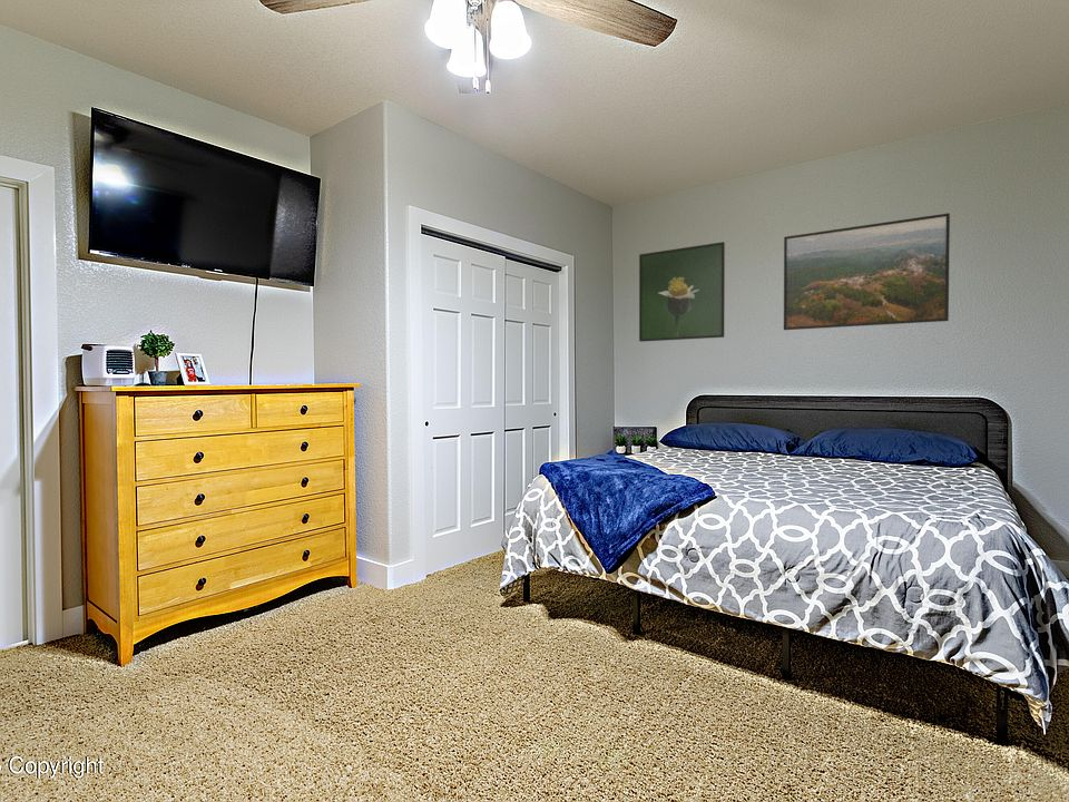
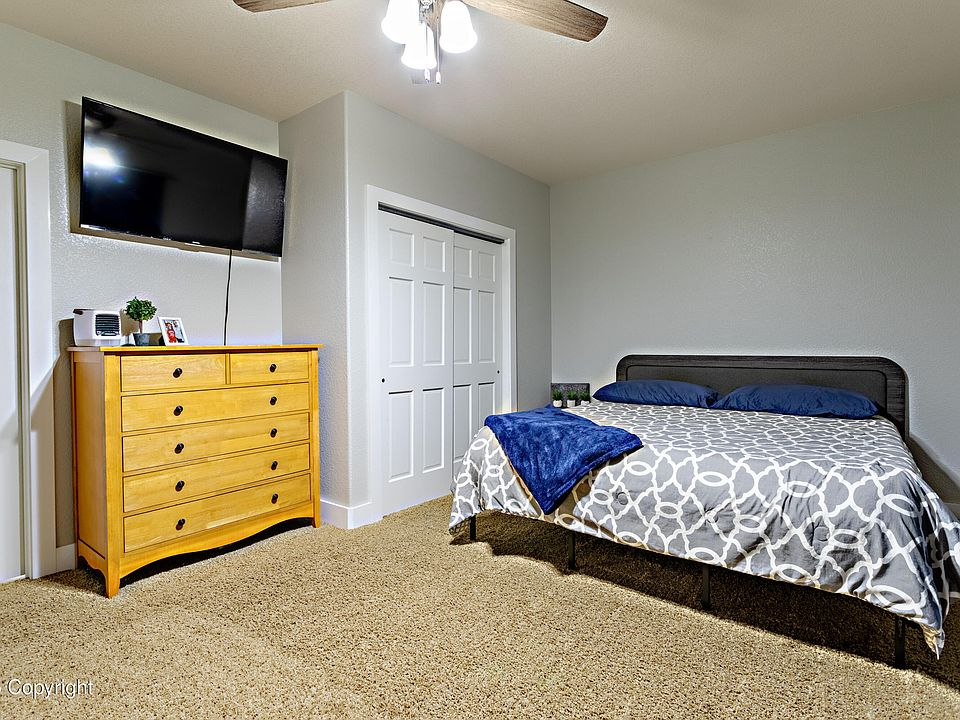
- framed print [638,241,726,343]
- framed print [783,212,951,331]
